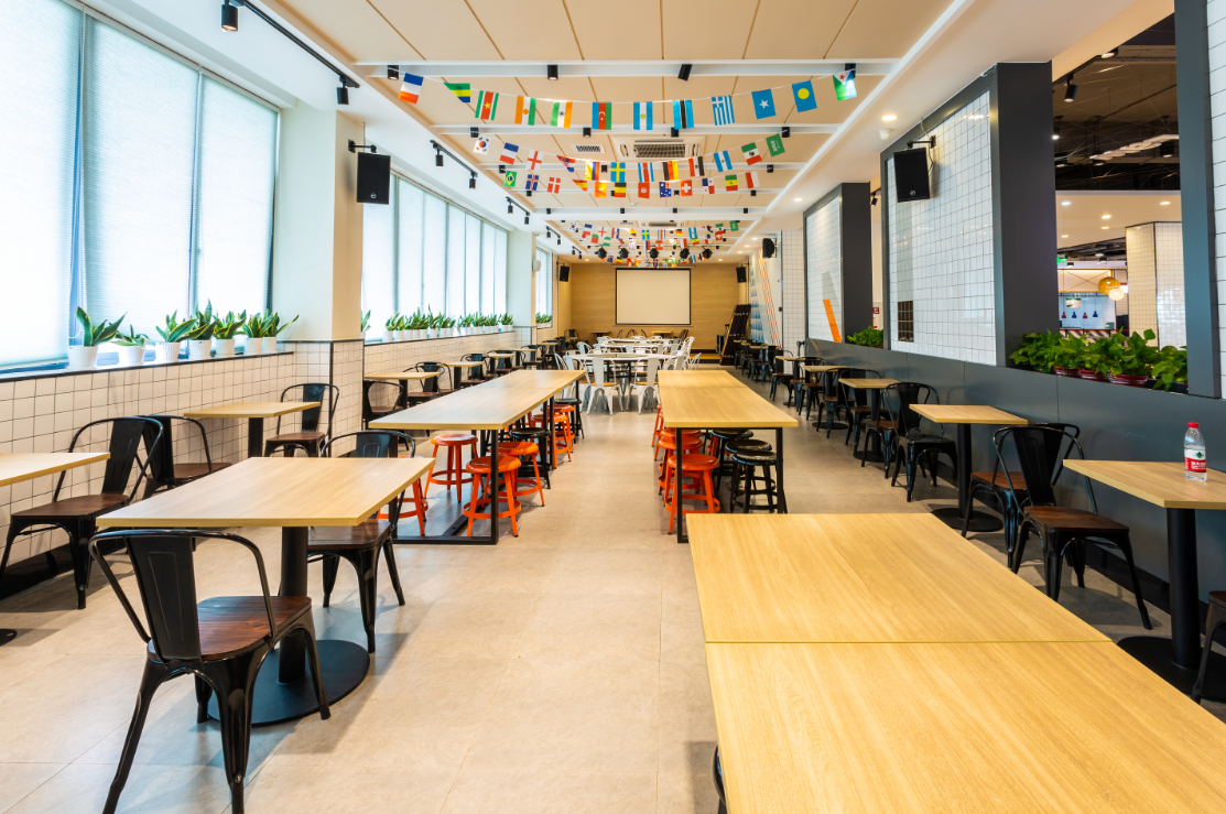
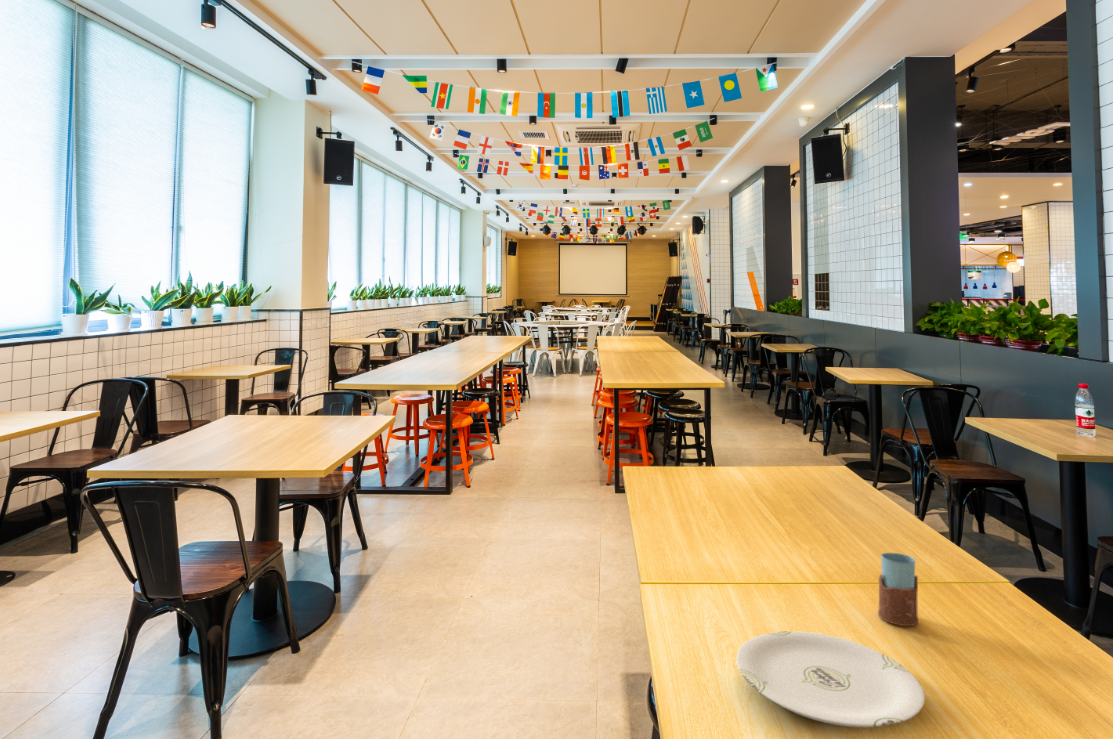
+ drinking glass [877,552,919,627]
+ plate [735,630,926,728]
